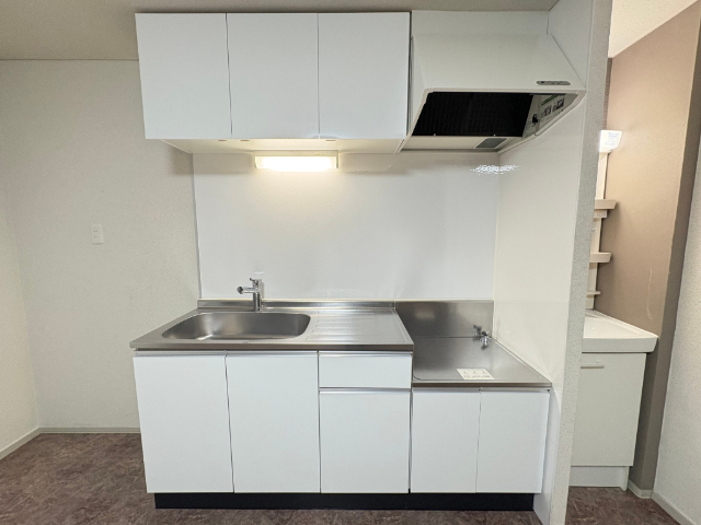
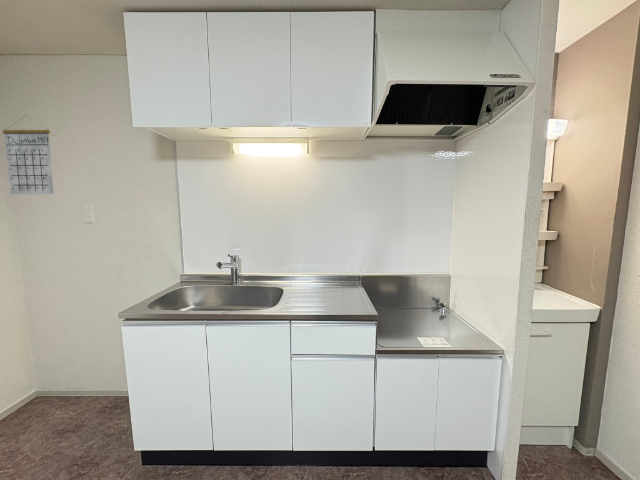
+ calendar [2,114,55,195]
